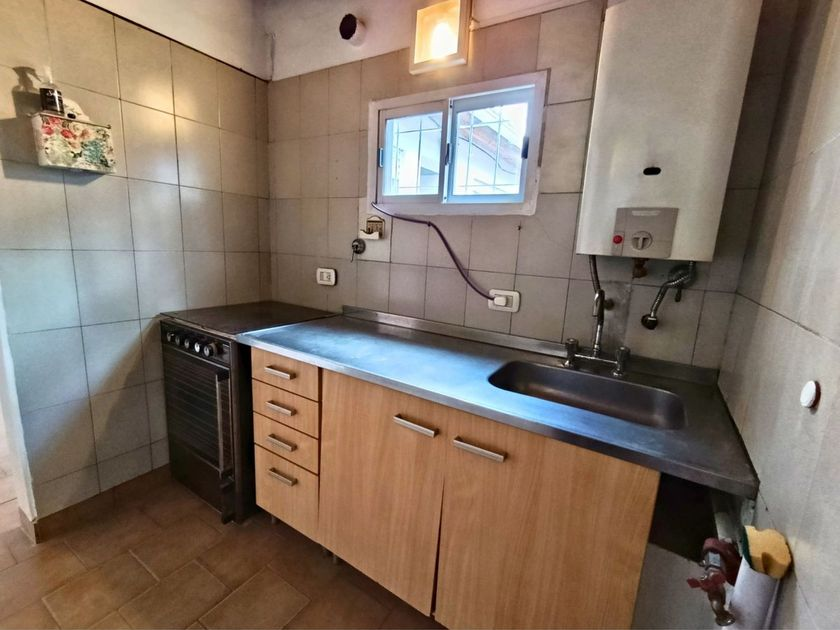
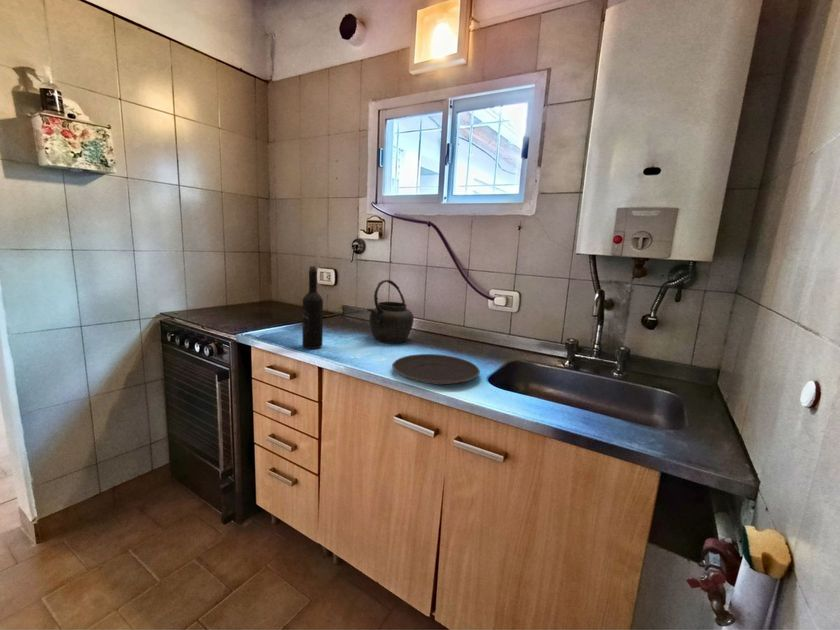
+ wine bottle [301,265,324,350]
+ kettle [366,279,415,344]
+ plate [391,353,481,386]
